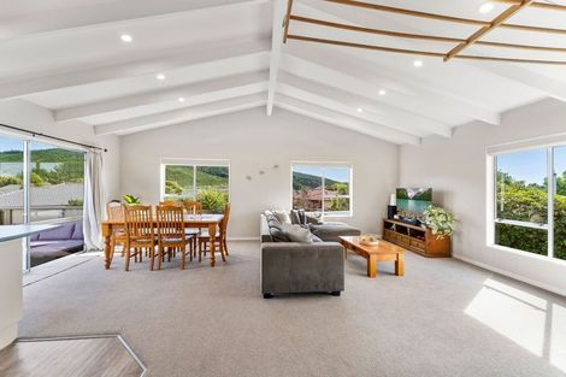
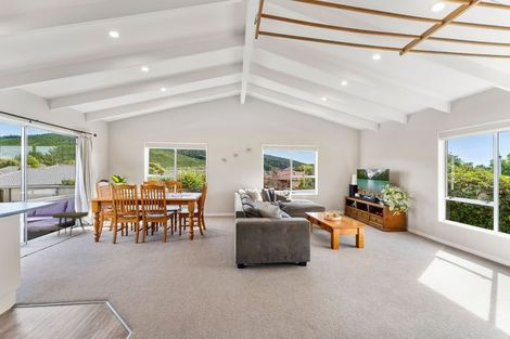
+ side table [52,211,90,238]
